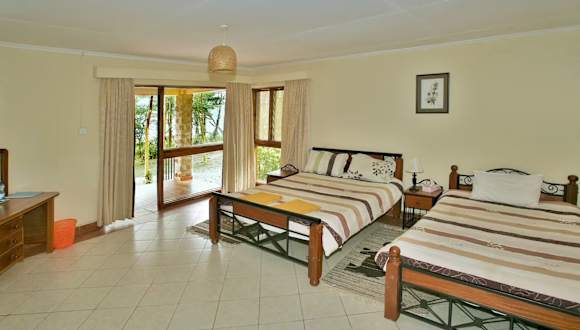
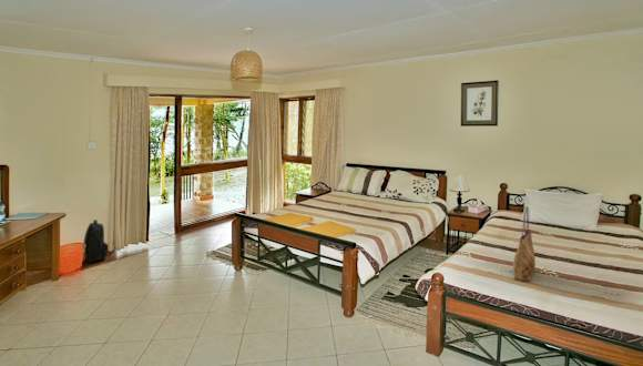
+ tote bag [512,205,537,283]
+ backpack [83,218,110,263]
